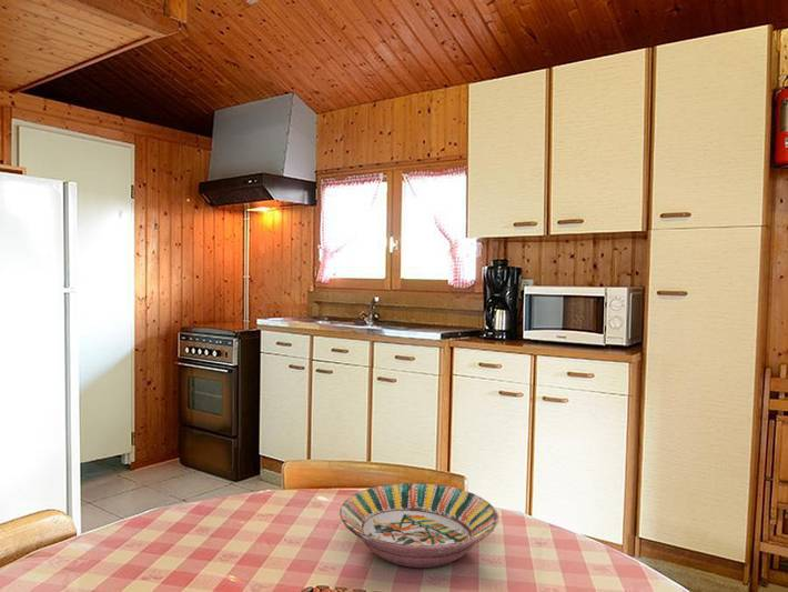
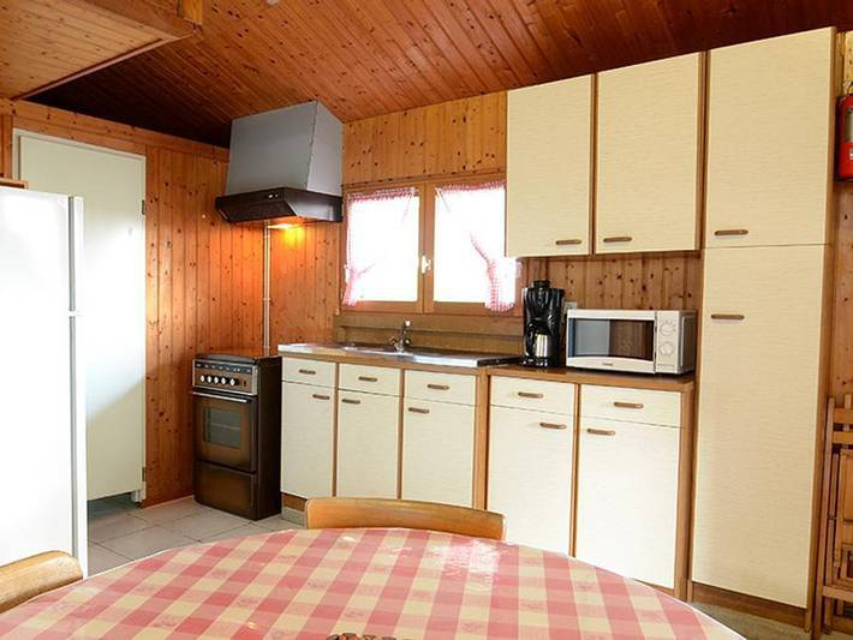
- serving bowl [339,482,499,569]
